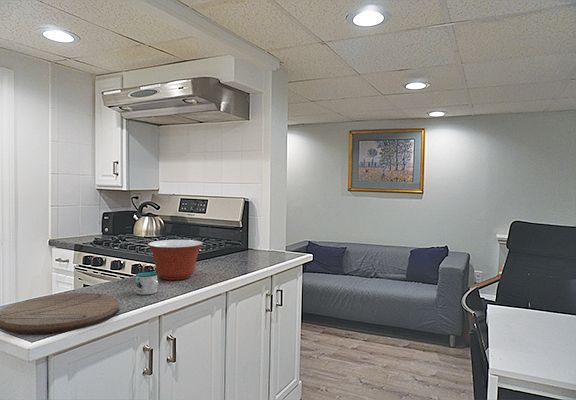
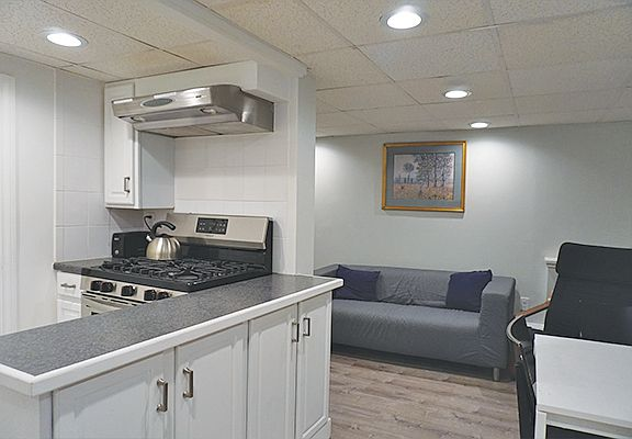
- mug [135,271,159,296]
- mixing bowl [147,239,204,281]
- cutting board [0,292,120,335]
